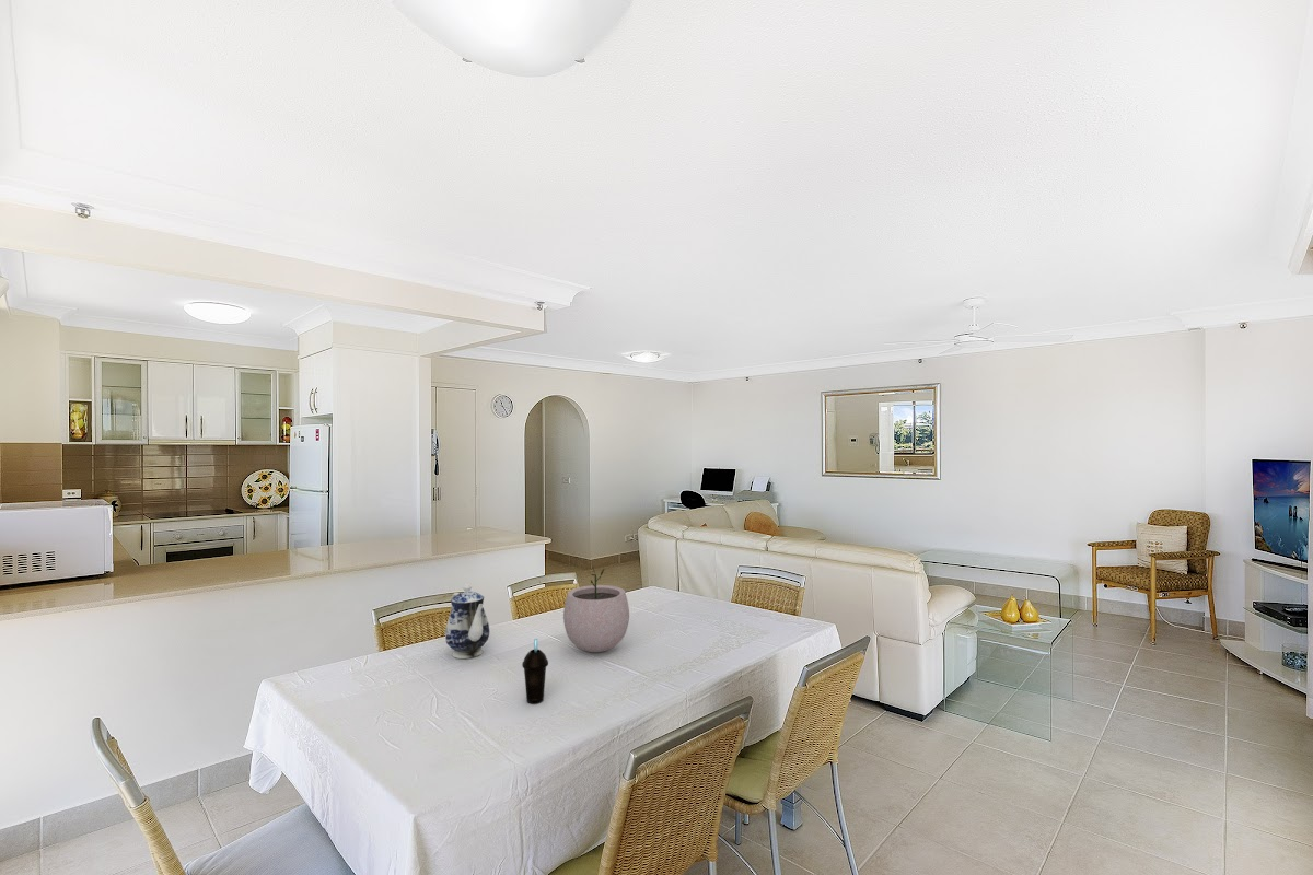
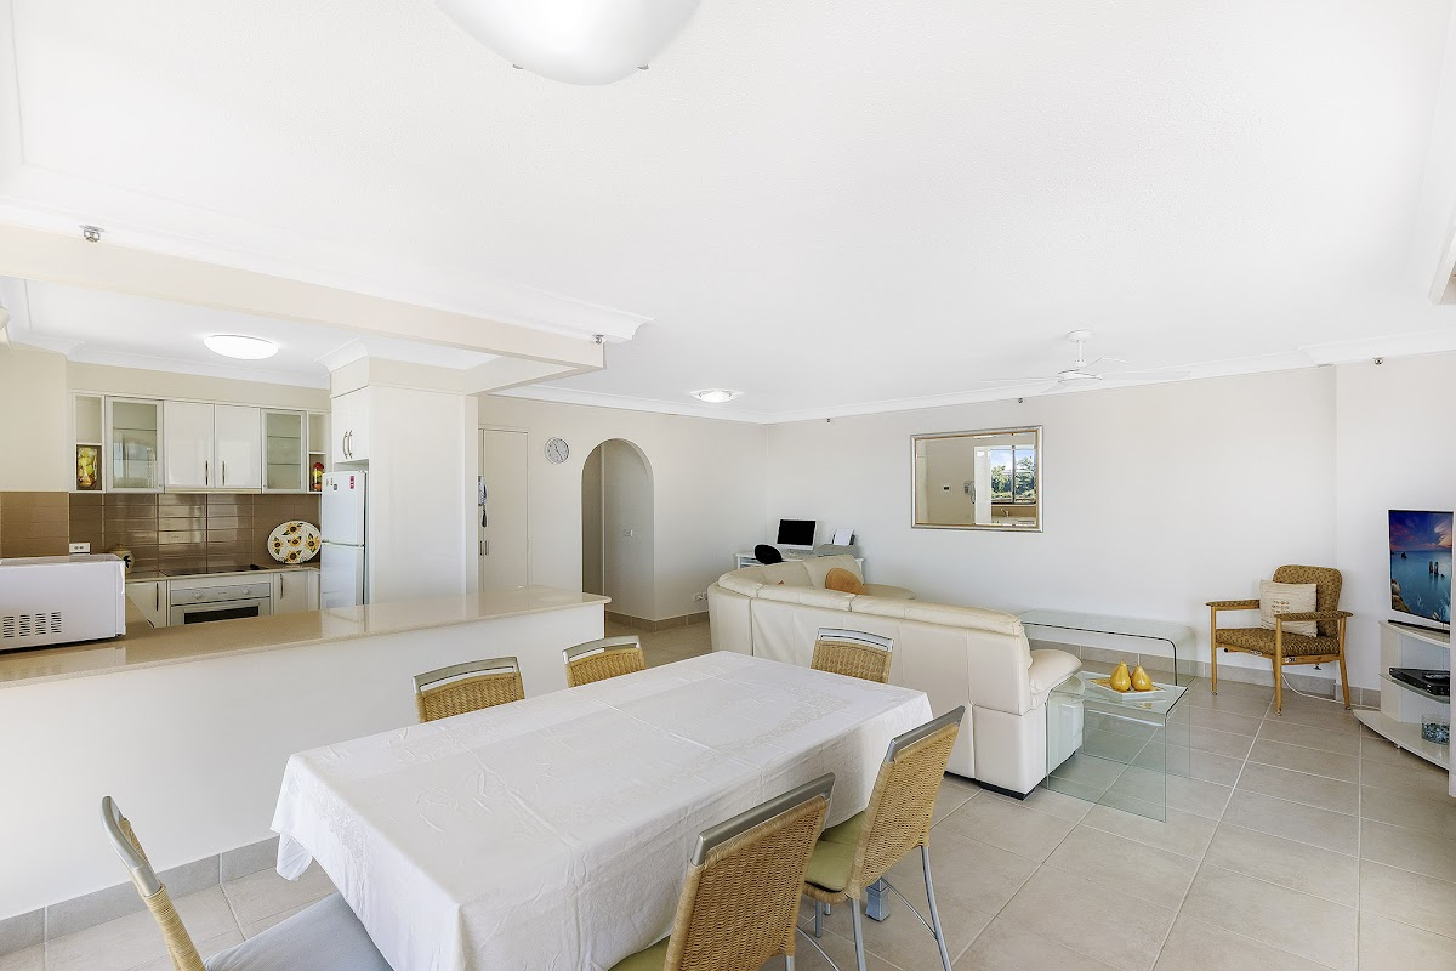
- plant pot [562,567,630,653]
- teapot [444,582,490,660]
- cup [521,638,549,704]
